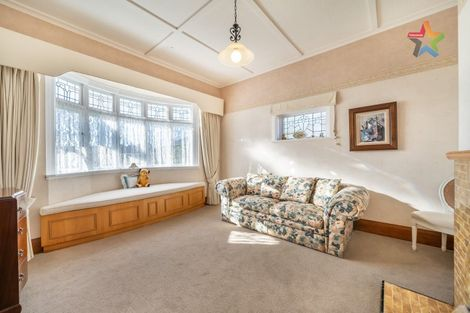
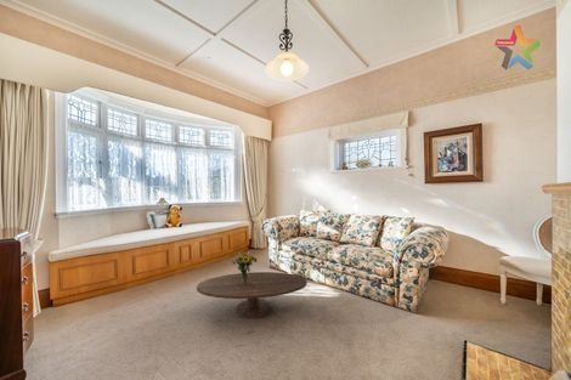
+ bouquet [231,250,259,283]
+ coffee table [196,271,309,319]
